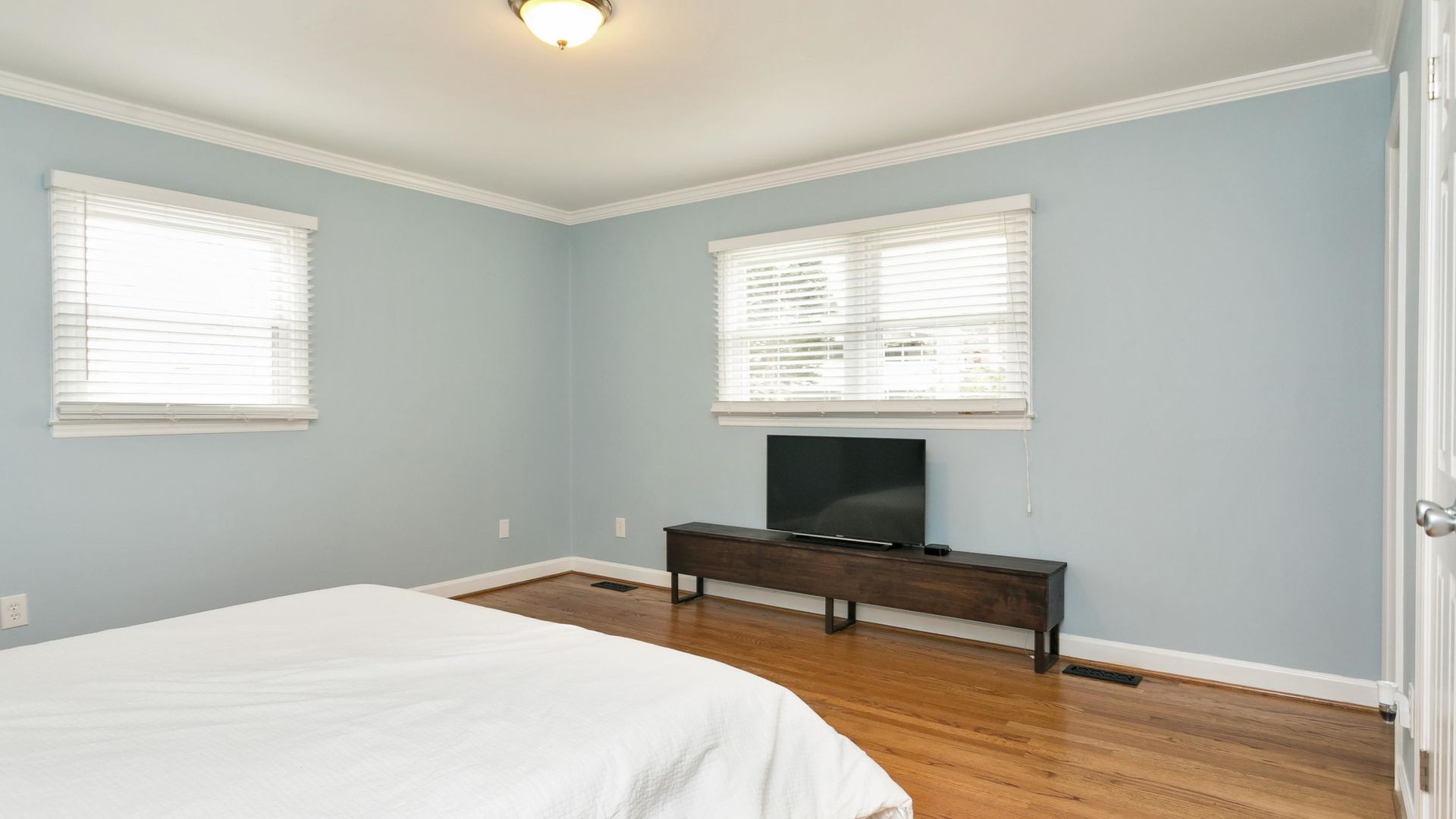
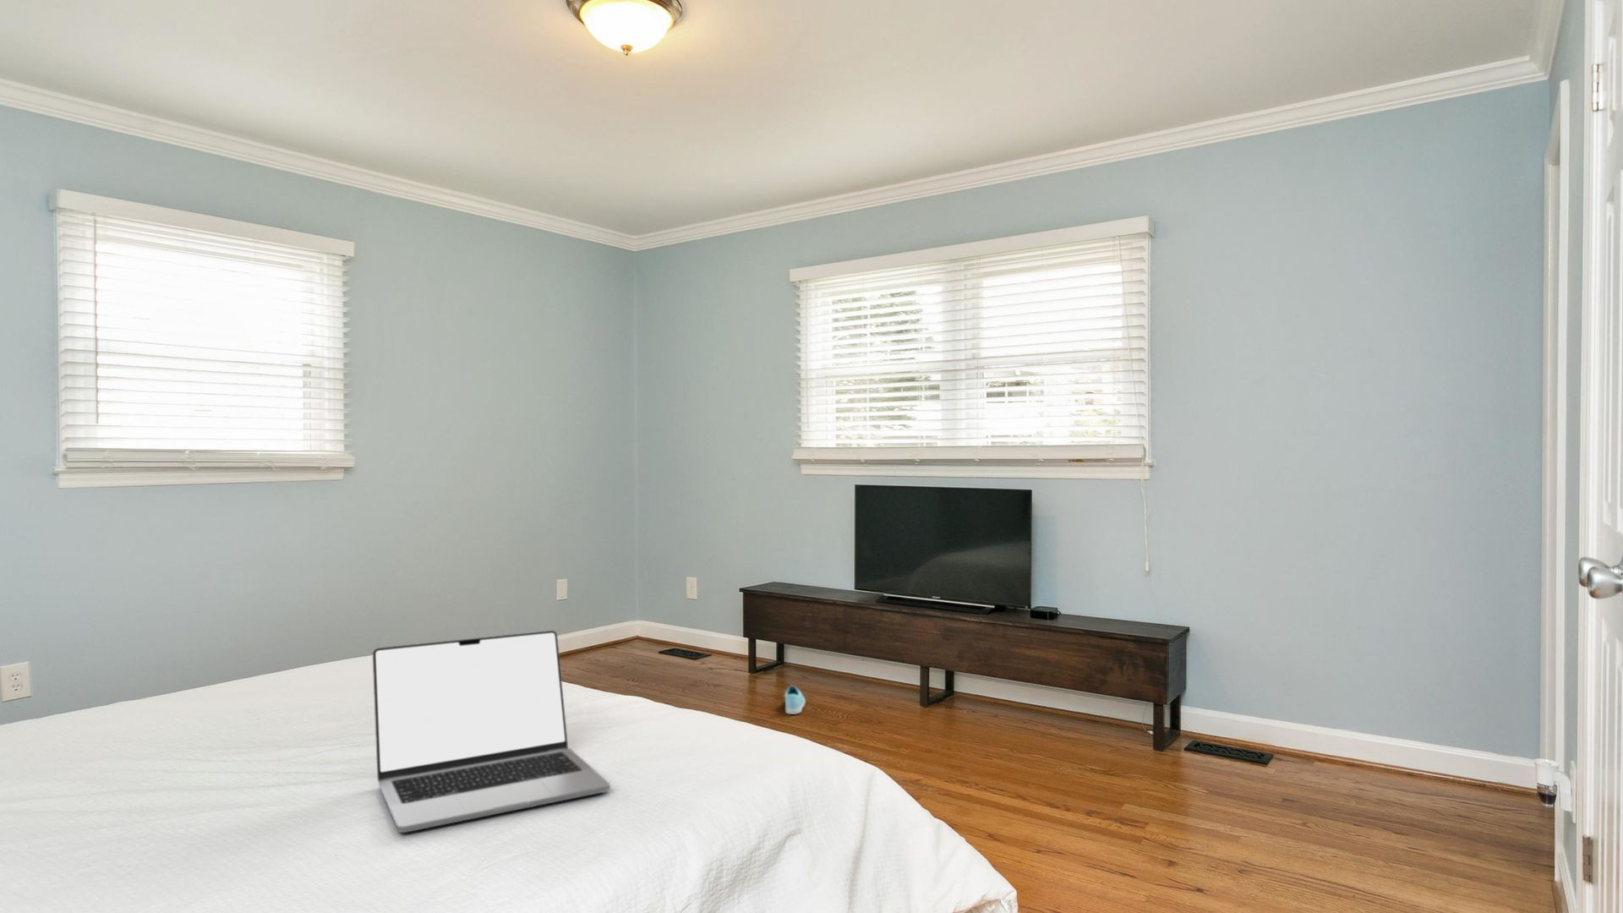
+ sneaker [784,684,806,716]
+ laptop [372,630,611,834]
